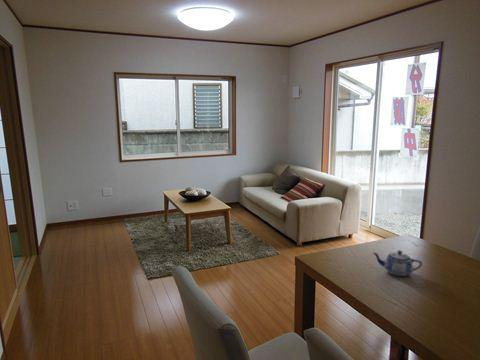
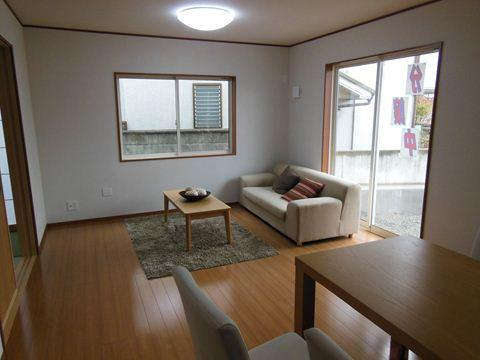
- teapot [372,250,423,277]
